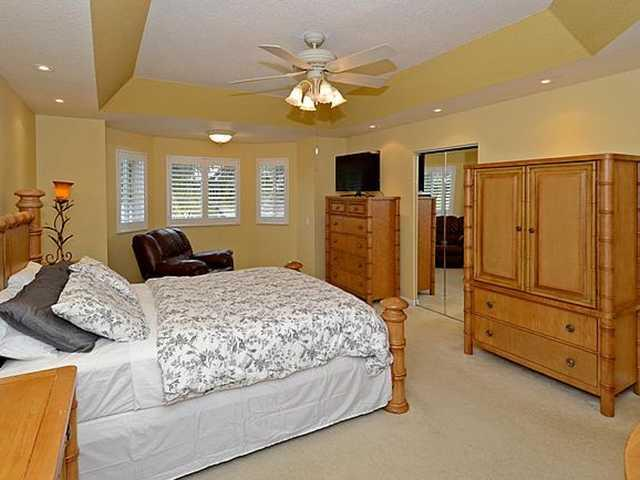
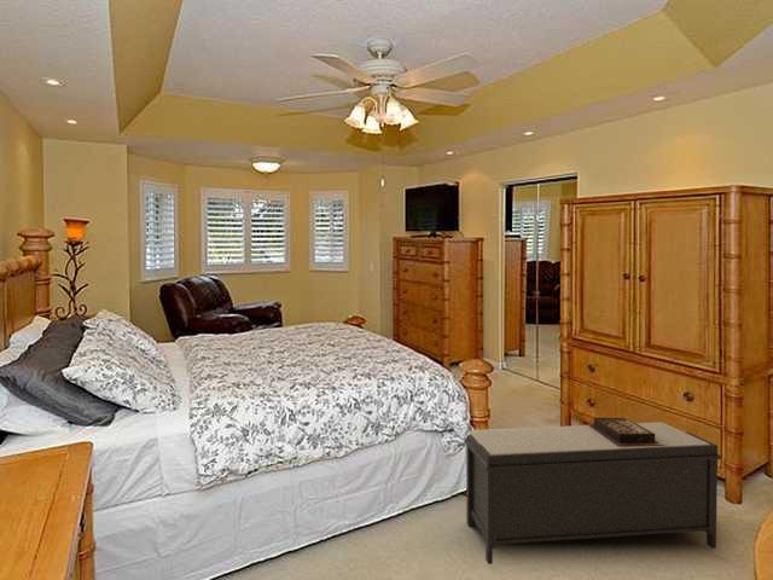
+ bench [463,422,722,566]
+ decorative box [587,417,664,446]
